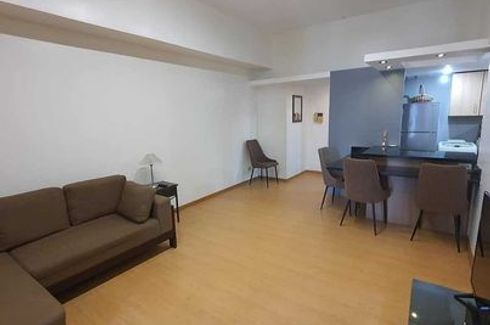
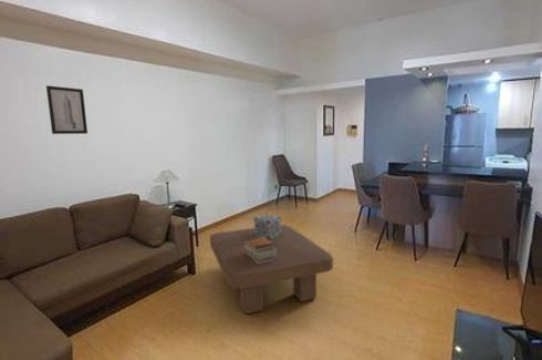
+ wall art [45,85,88,135]
+ coffee table [209,224,334,315]
+ decorative box [253,213,282,240]
+ book stack [243,236,277,264]
